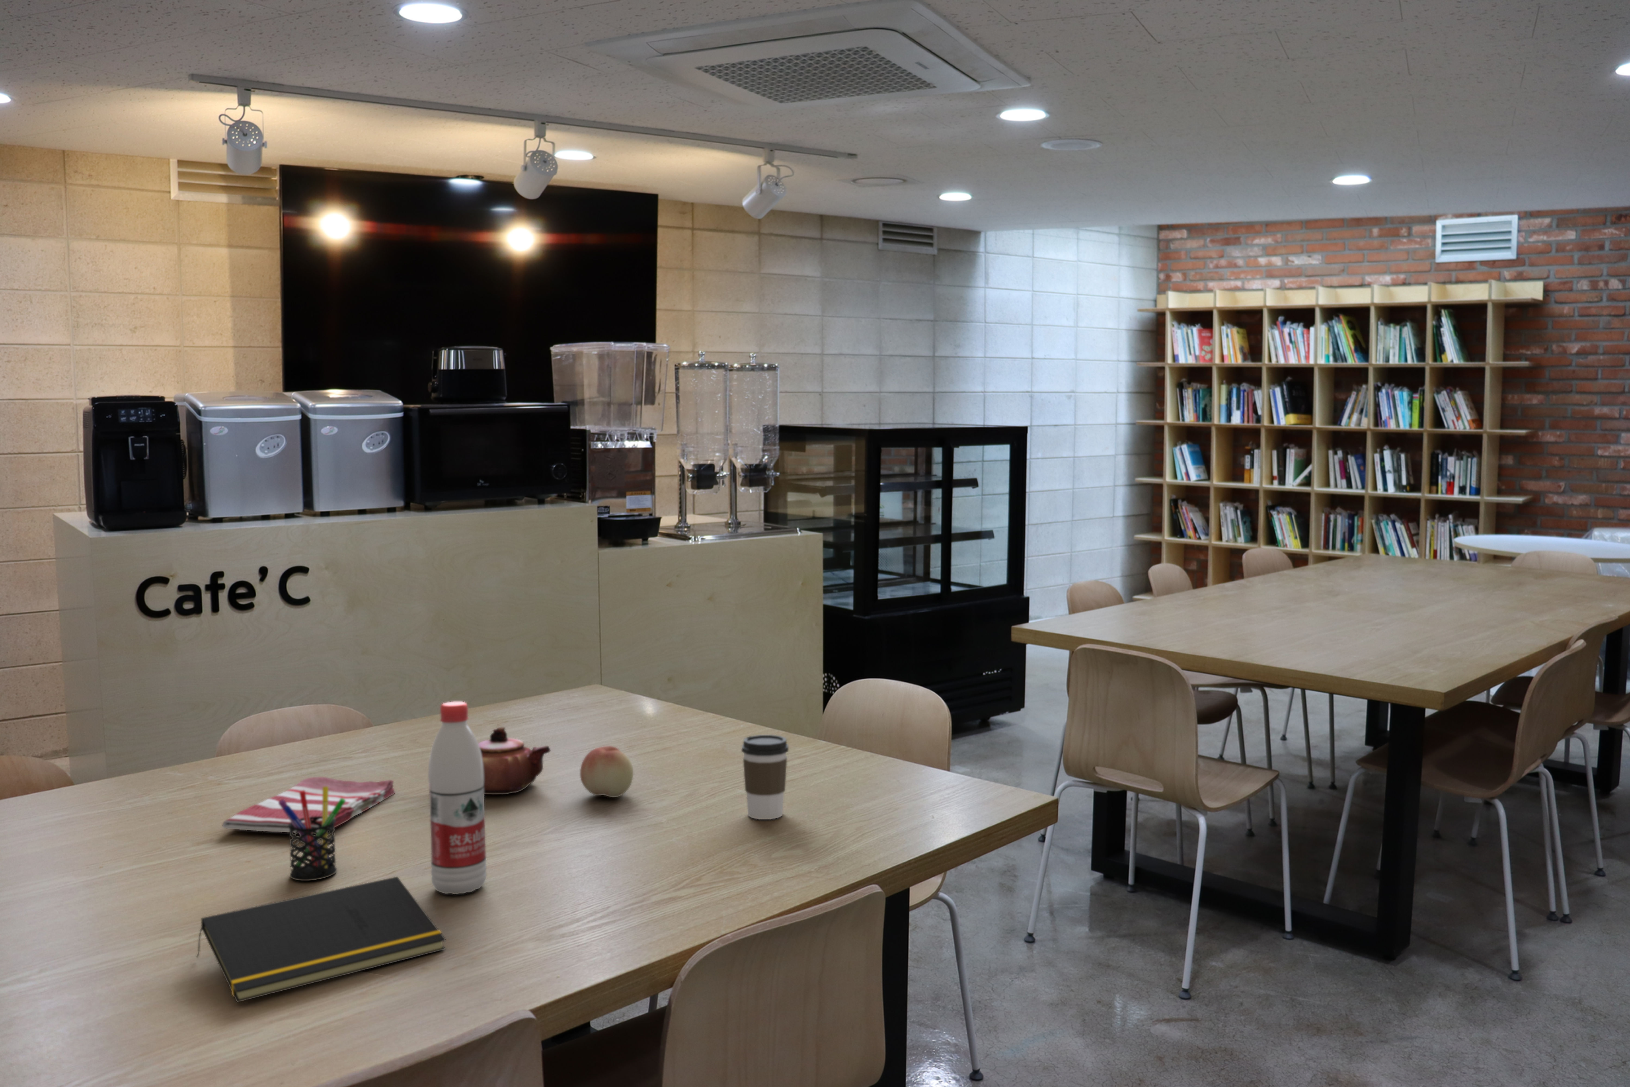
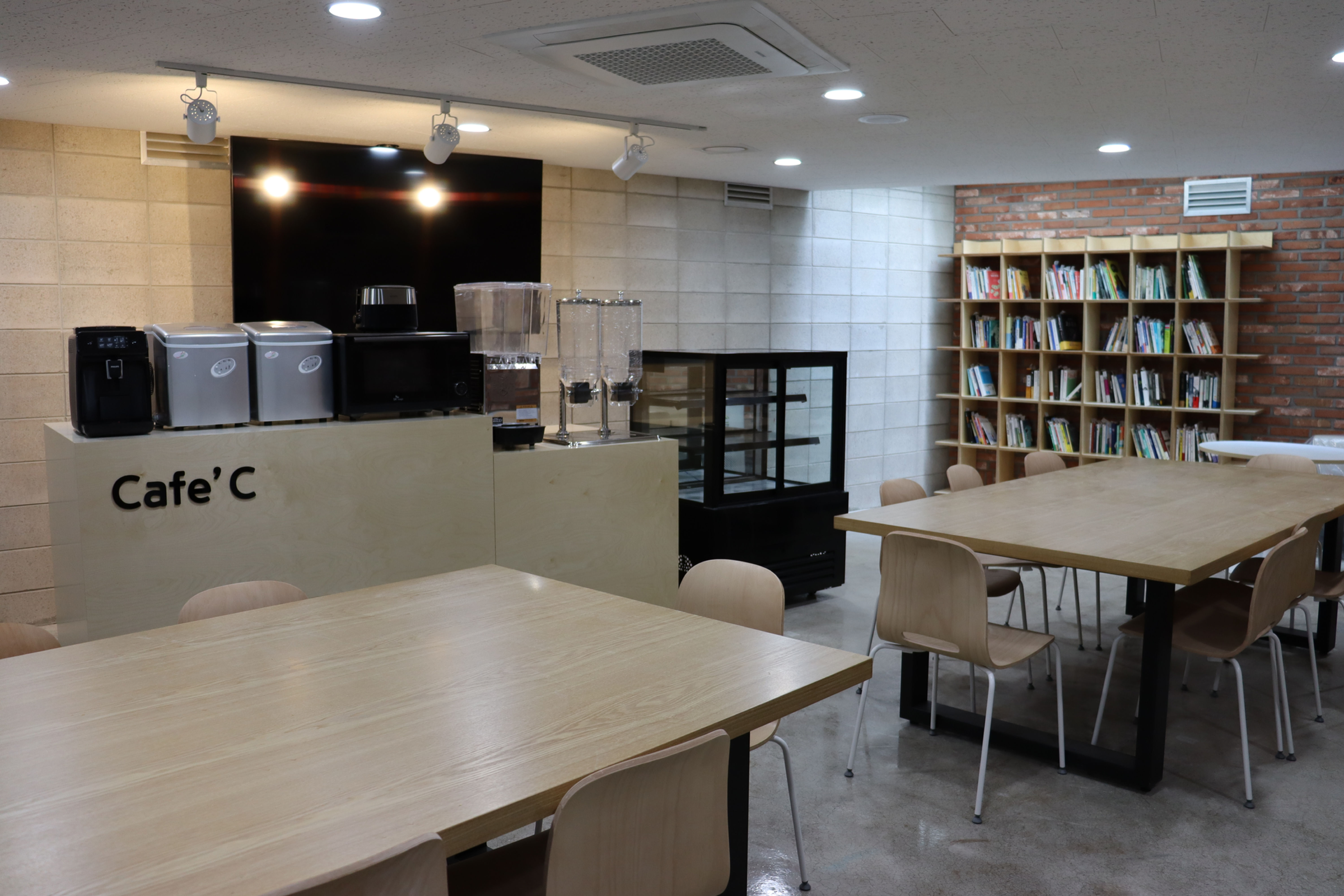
- notepad [195,876,446,1002]
- pen holder [279,786,346,881]
- dish towel [222,776,395,833]
- fruit [580,746,634,797]
- teapot [478,727,551,795]
- water bottle [428,701,488,895]
- coffee cup [741,734,790,820]
